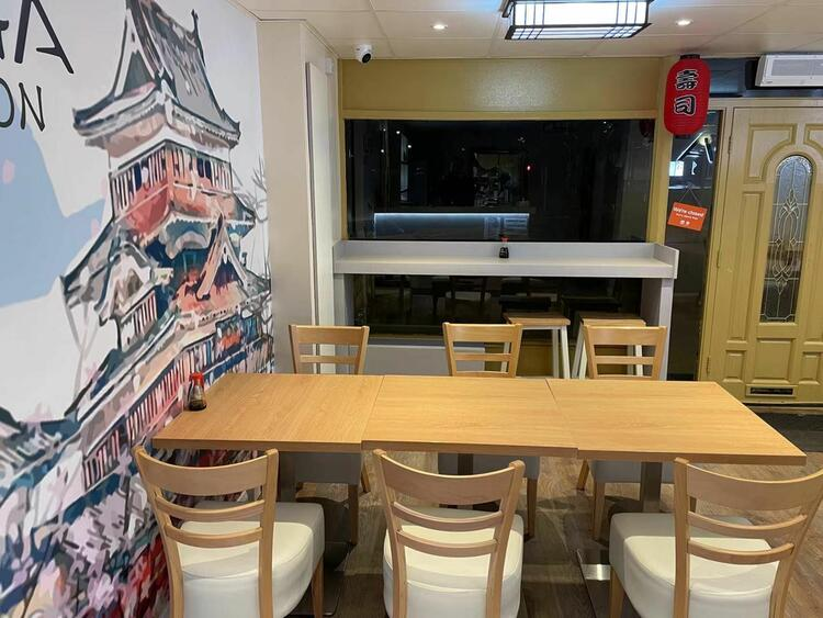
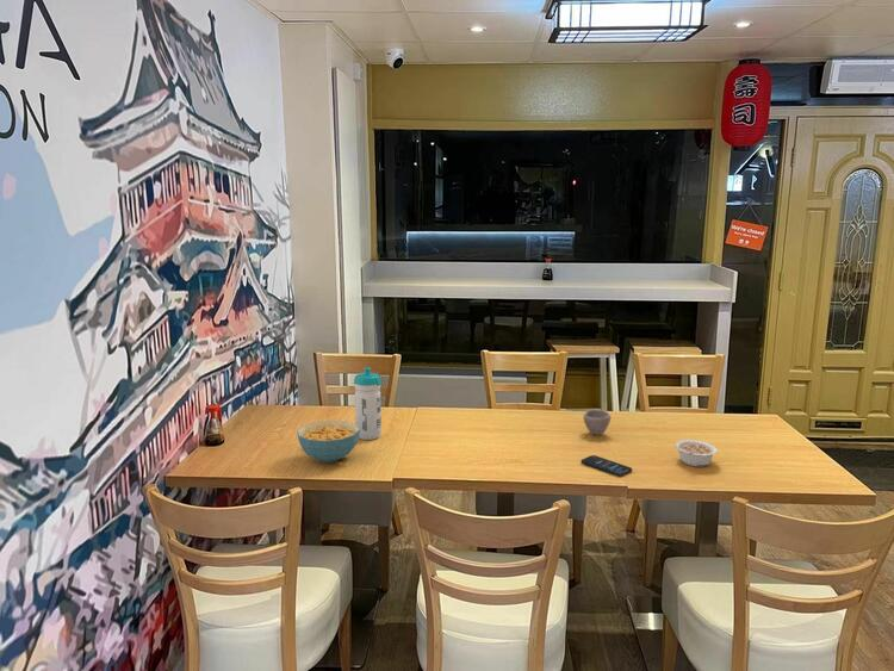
+ smartphone [579,454,633,477]
+ cup [583,408,611,436]
+ cereal bowl [296,420,360,464]
+ water bottle [353,366,383,441]
+ legume [675,439,718,468]
